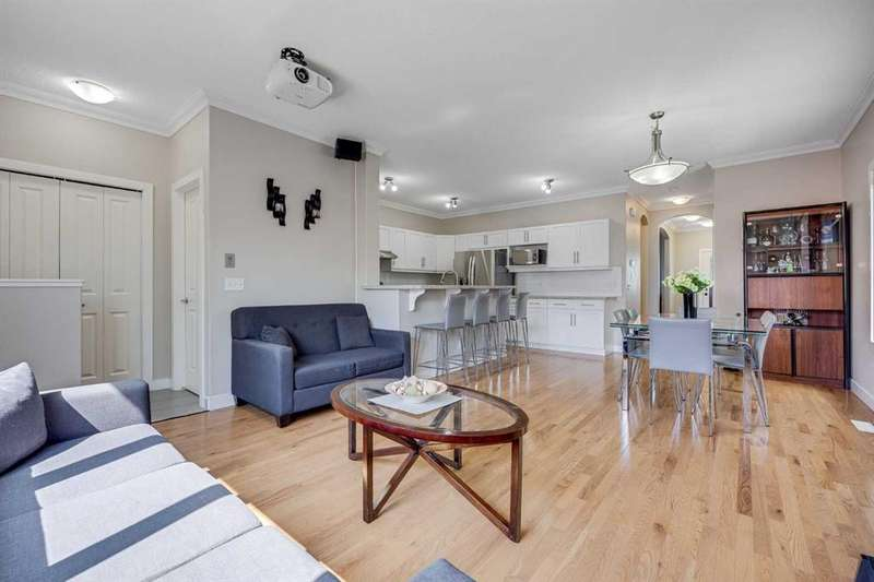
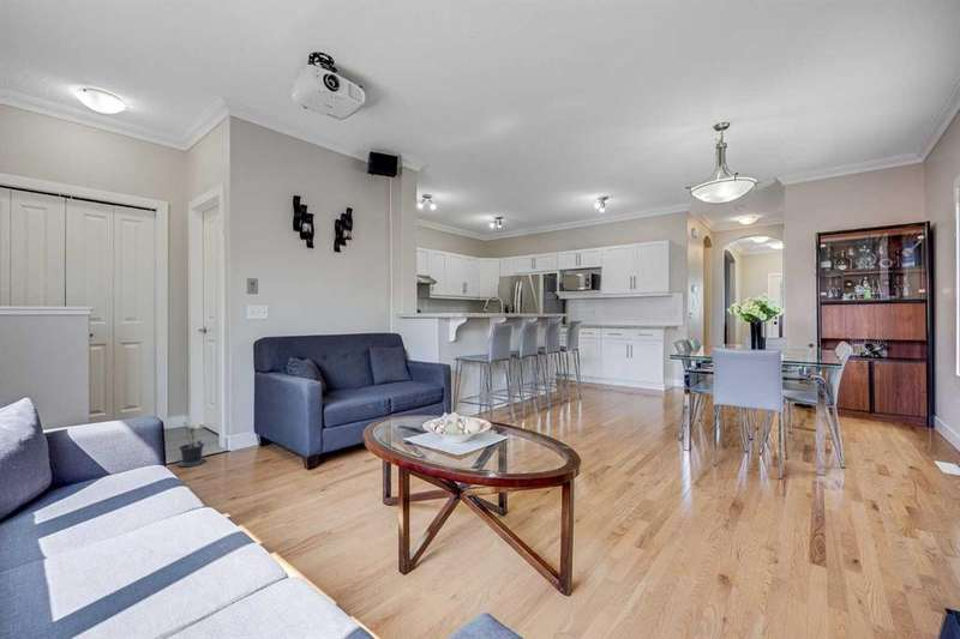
+ potted plant [172,421,208,469]
